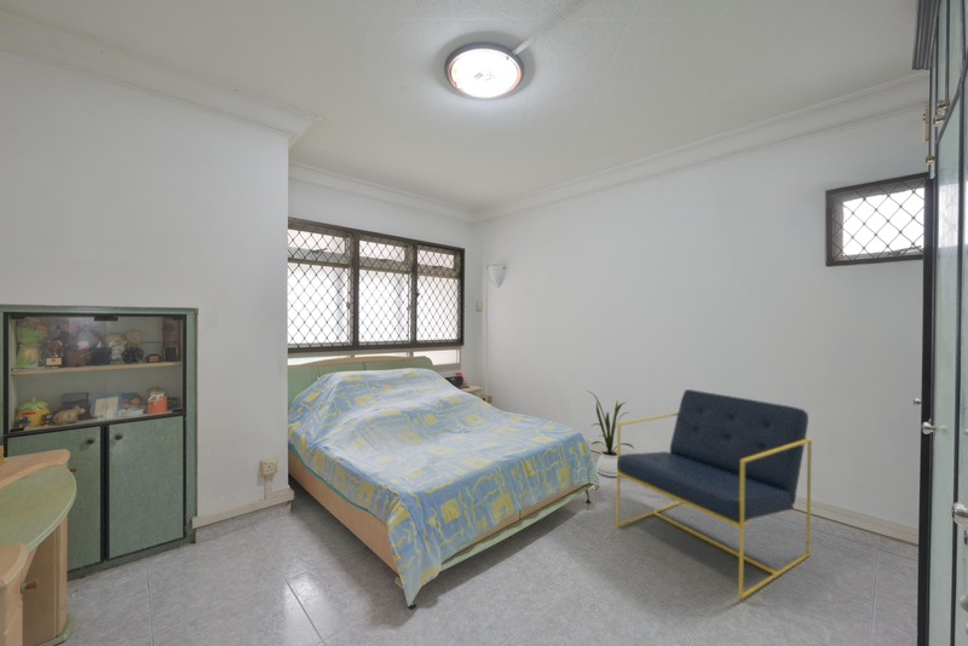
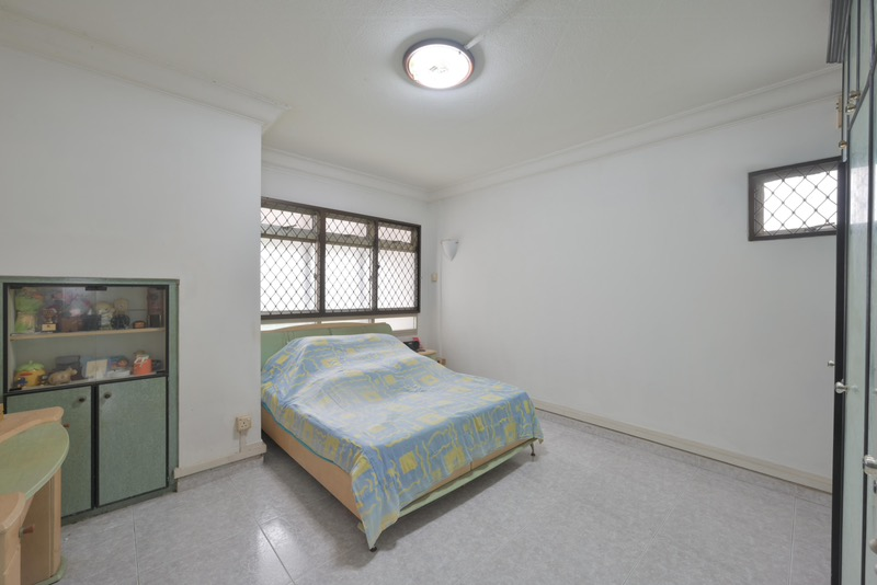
- house plant [587,390,636,478]
- armchair [615,388,813,601]
